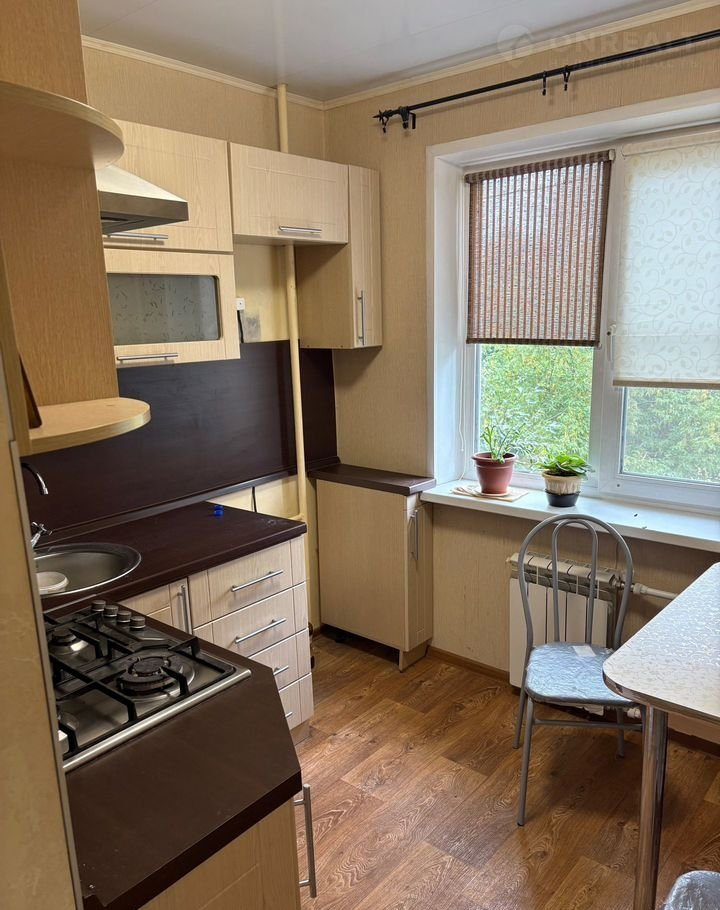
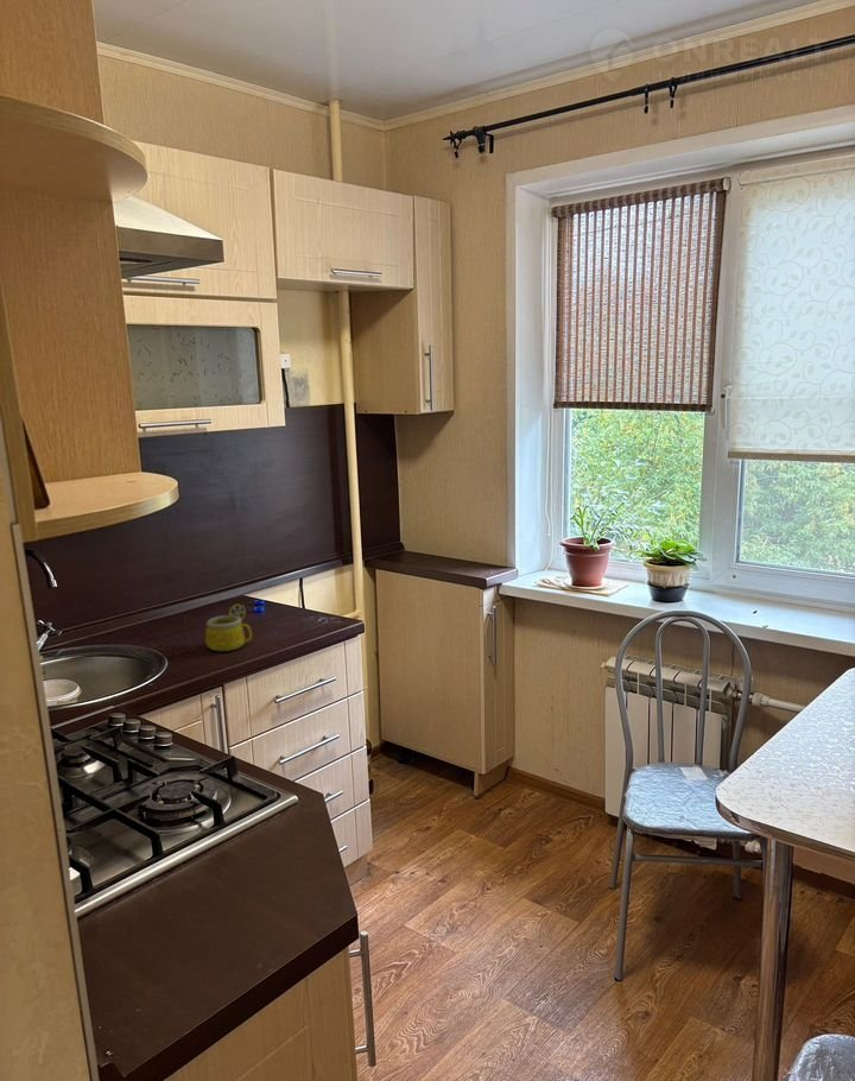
+ mug [204,603,253,652]
